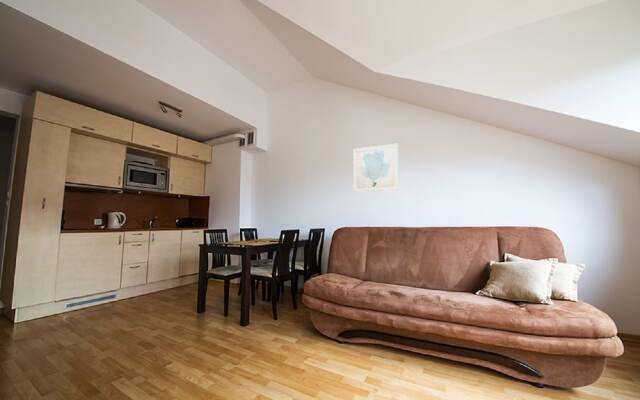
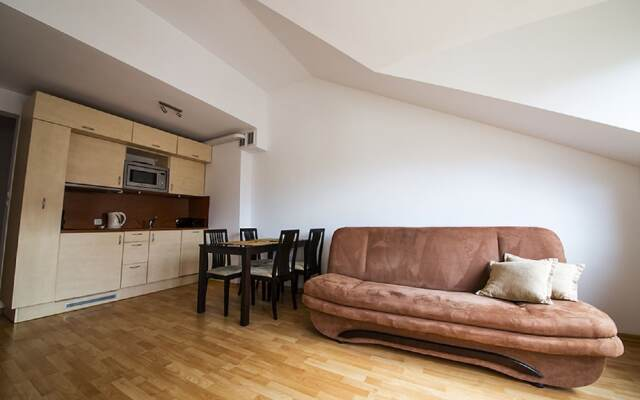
- wall art [352,142,399,193]
